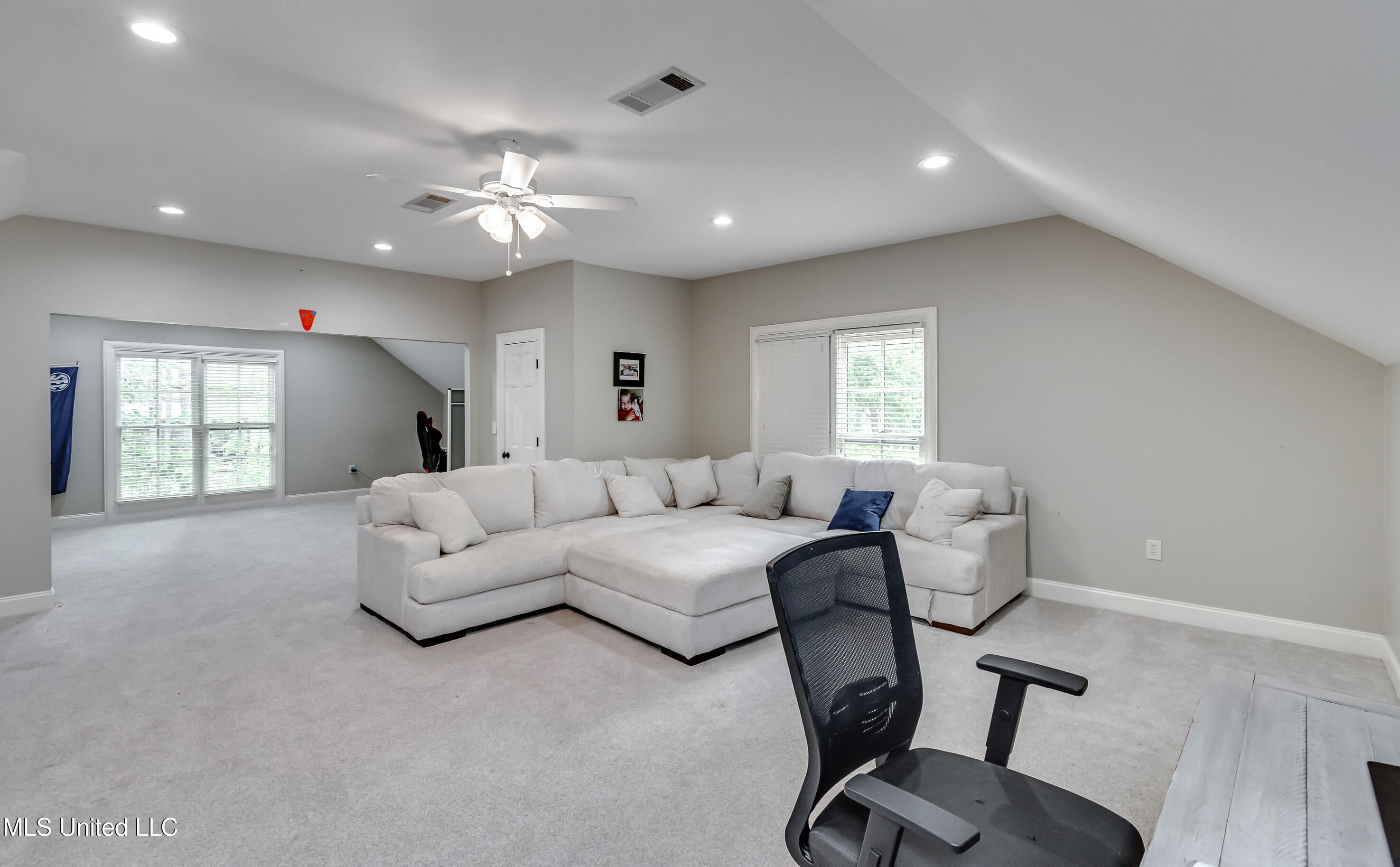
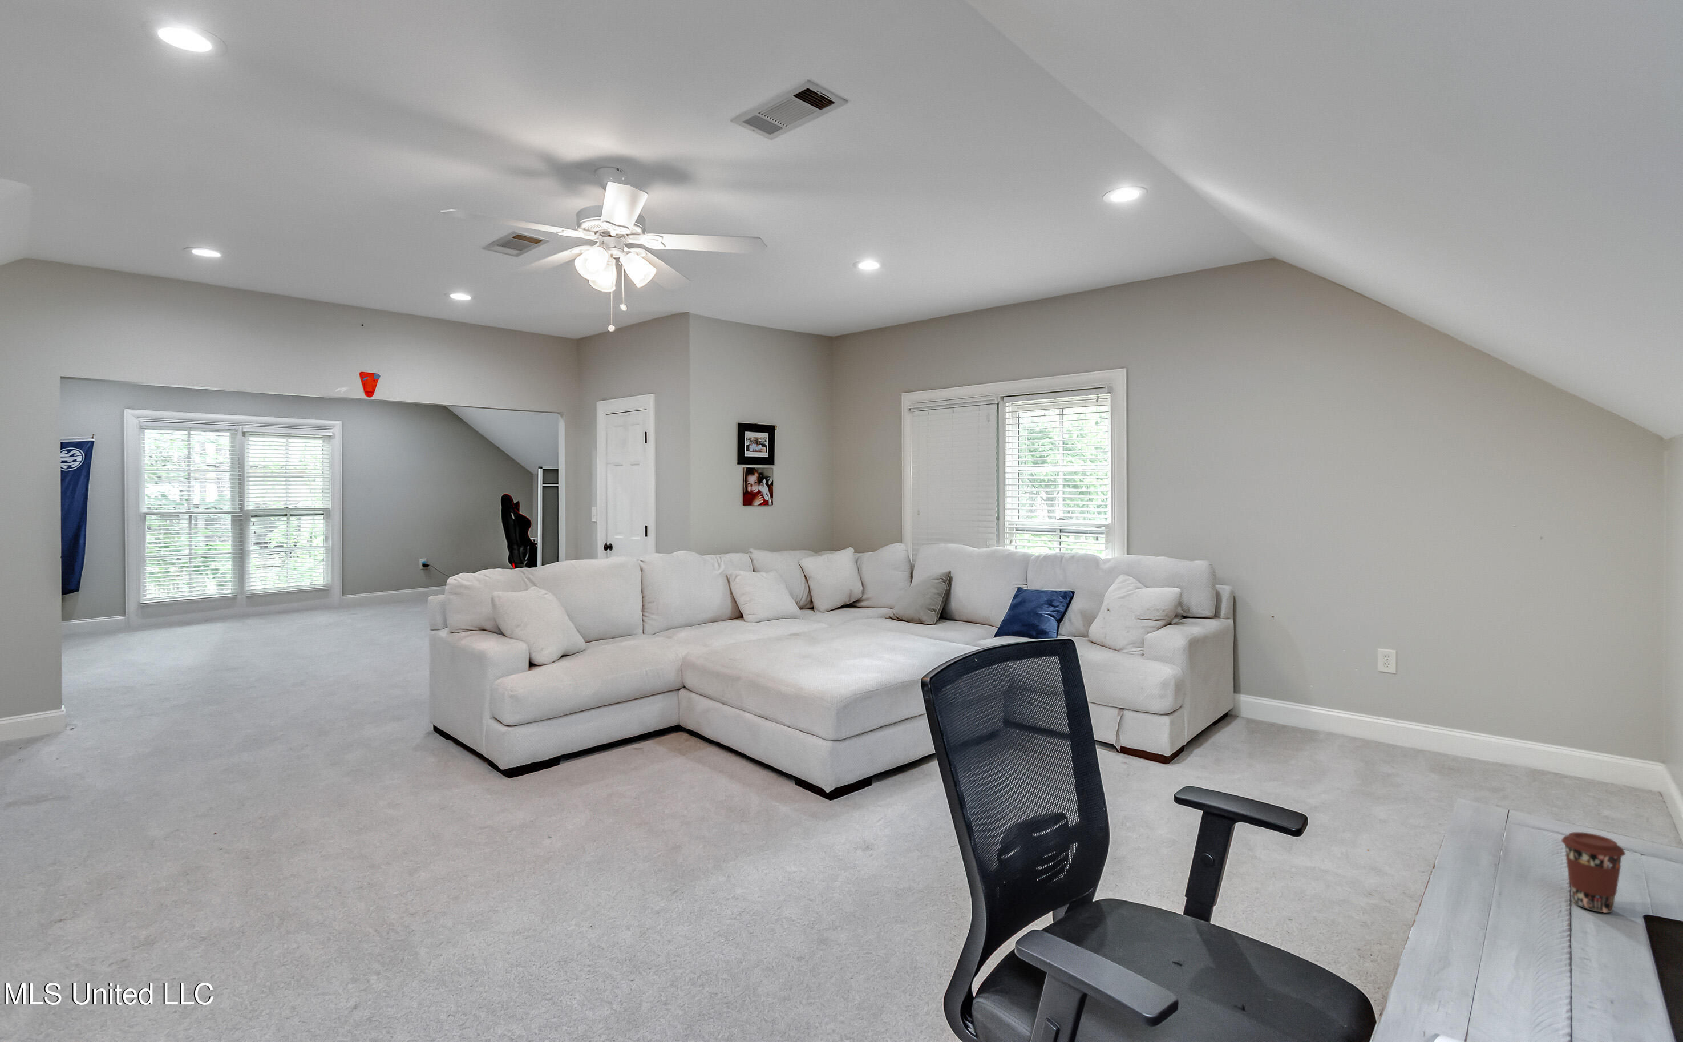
+ coffee cup [1560,832,1626,913]
